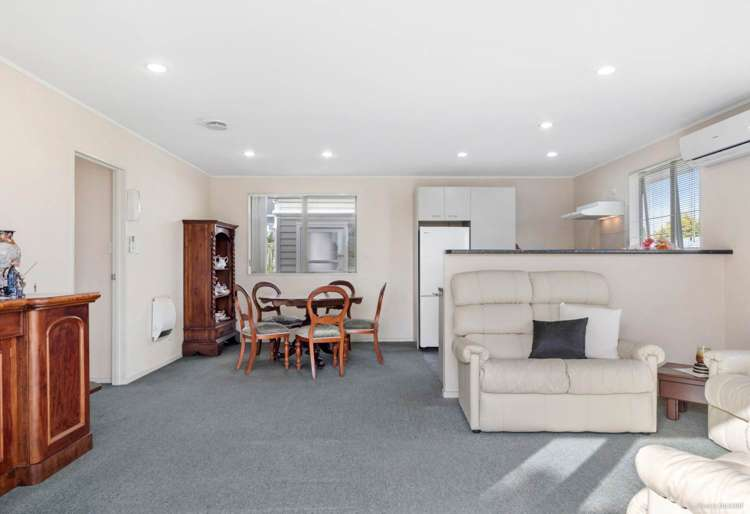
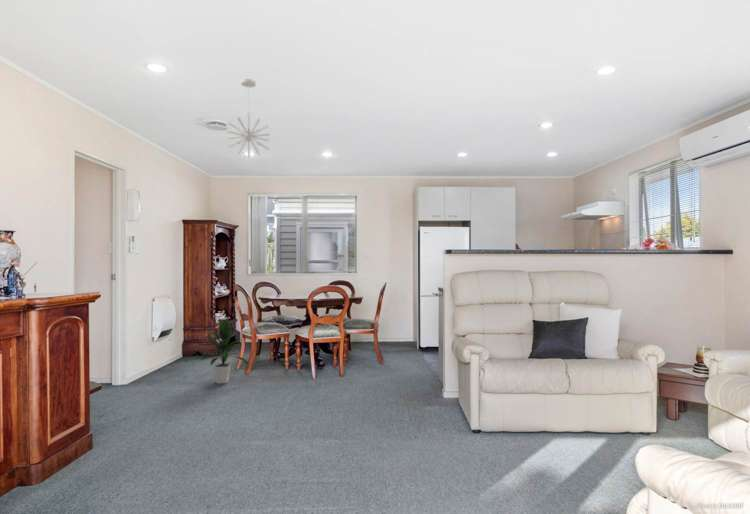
+ indoor plant [198,317,251,385]
+ pendant light [226,78,271,159]
